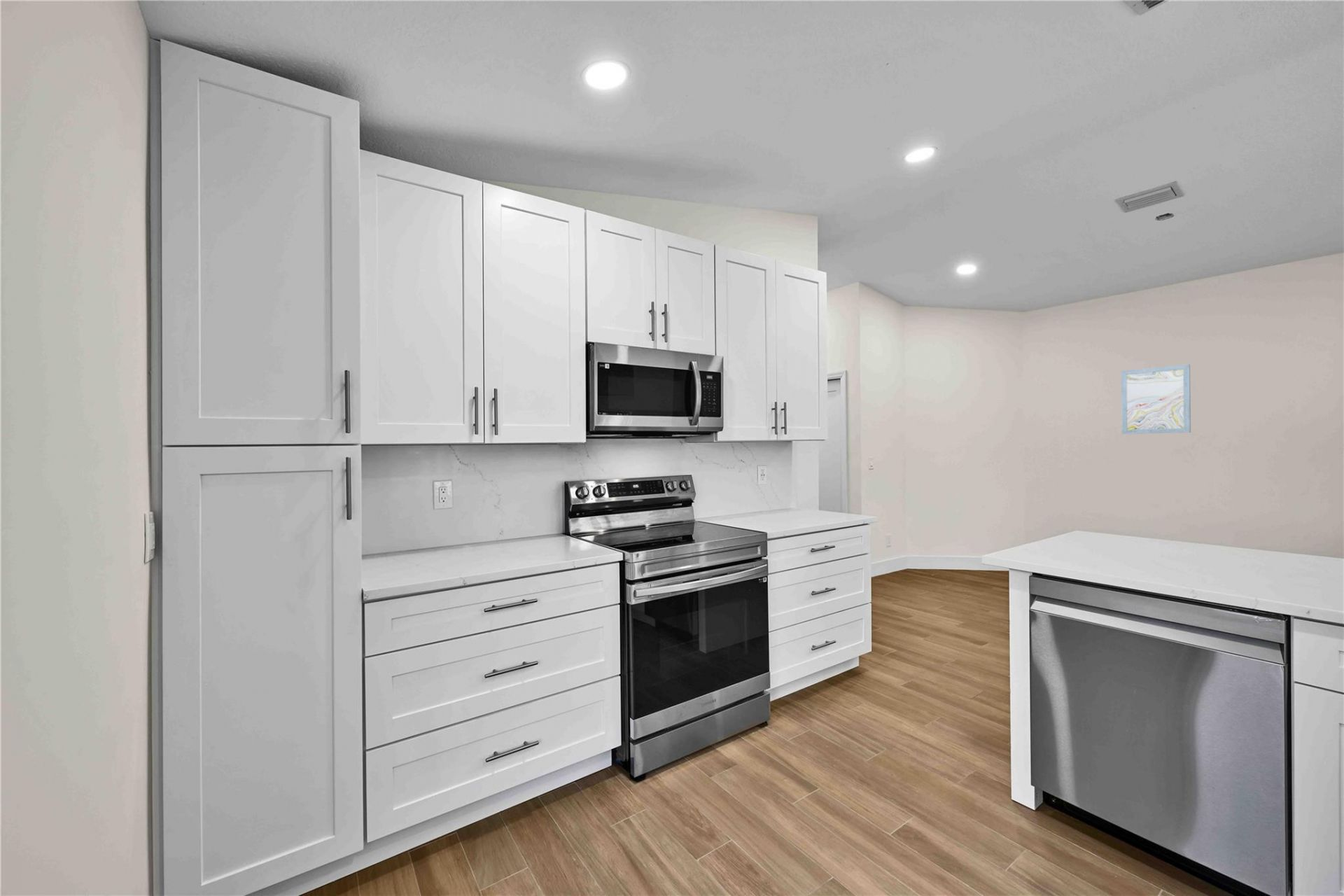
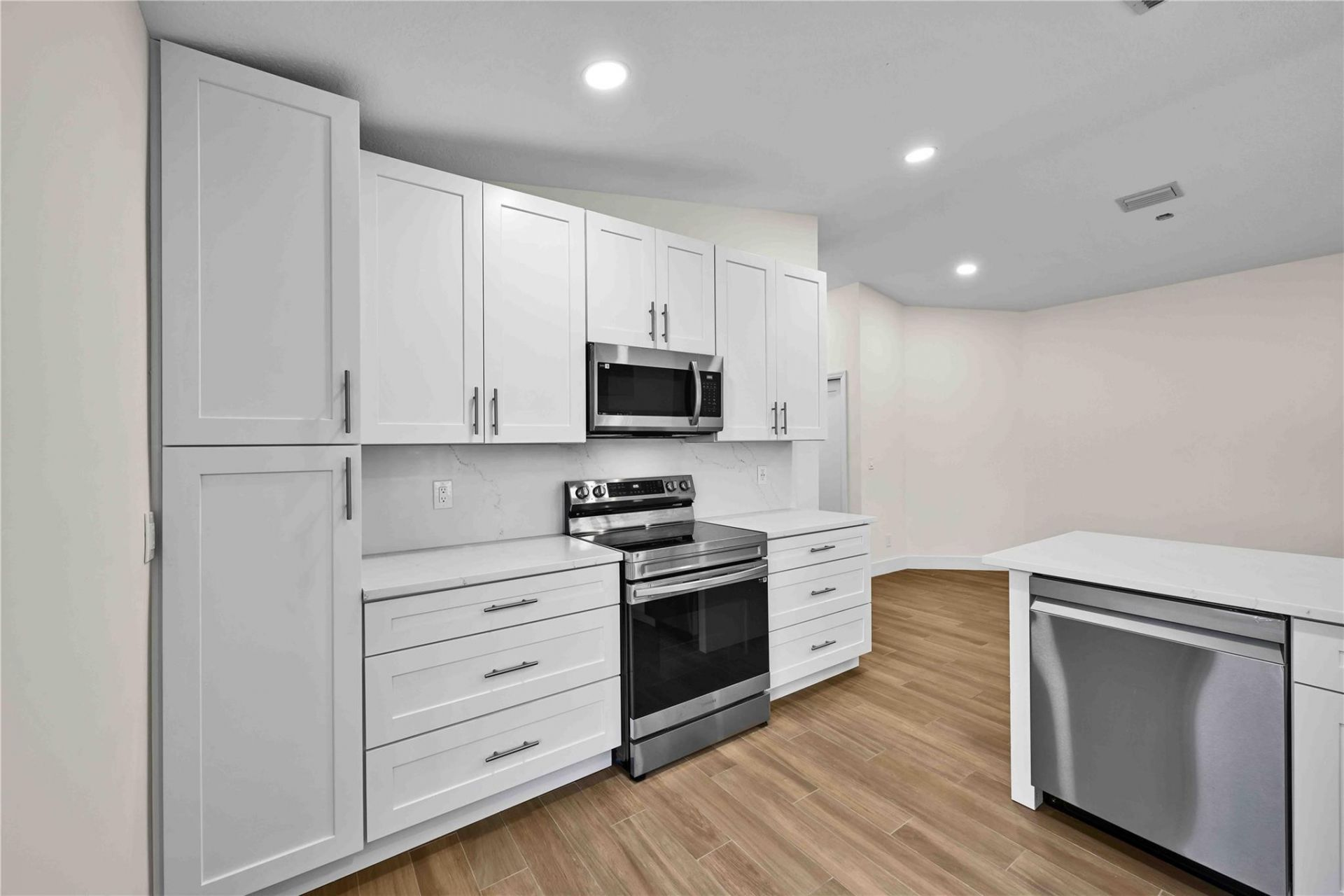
- wall art [1121,363,1191,435]
